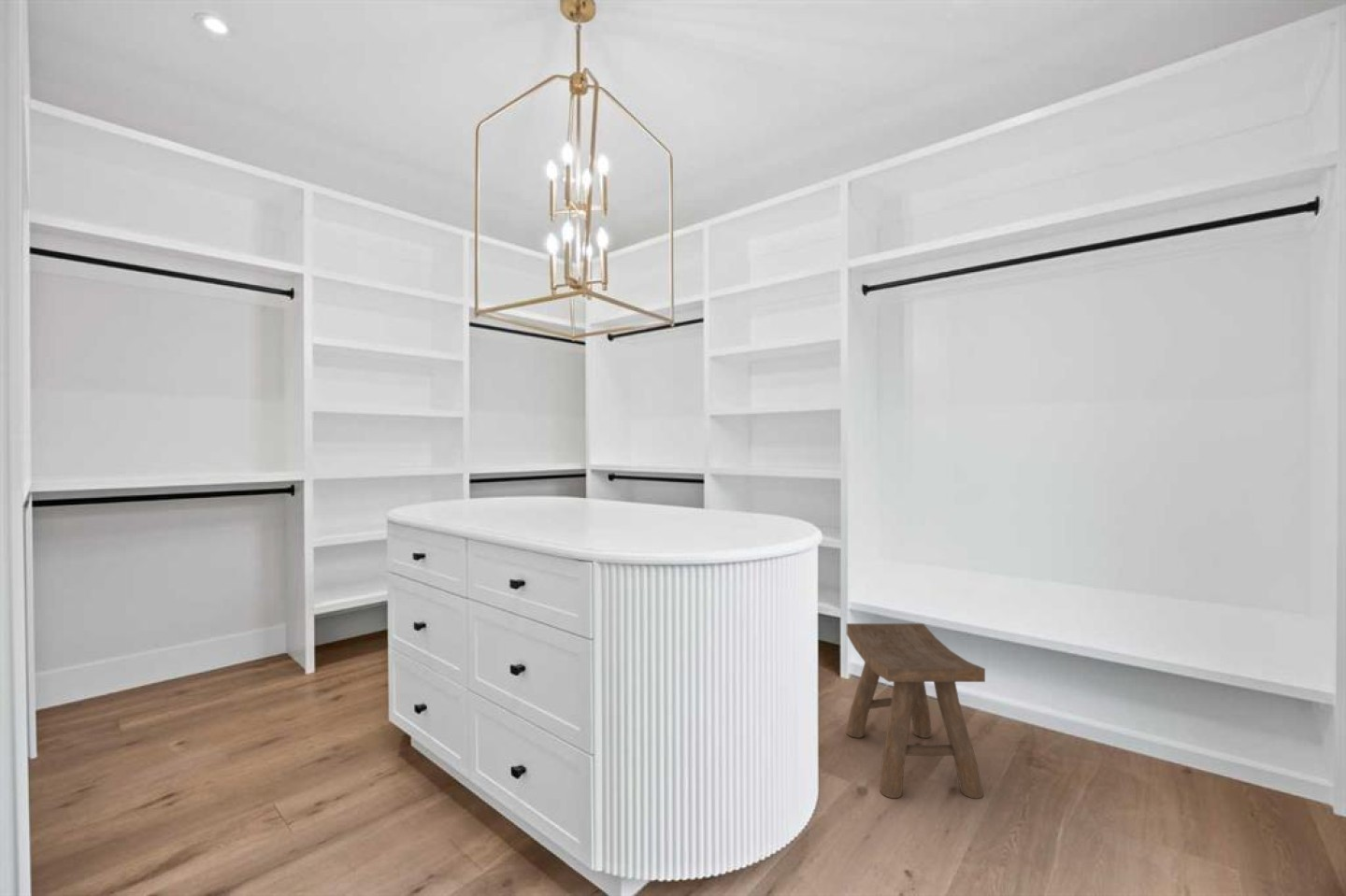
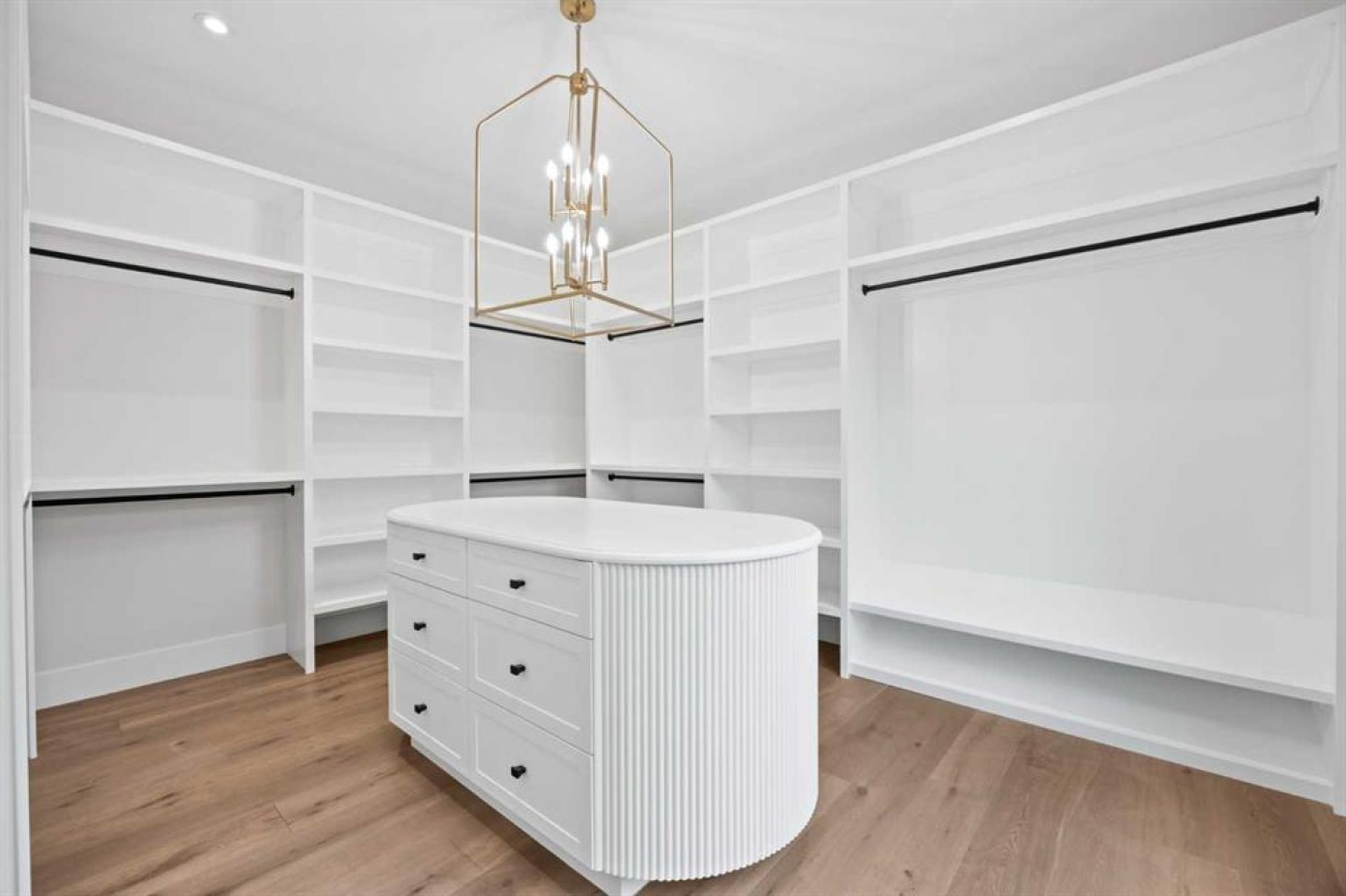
- stool [845,622,986,800]
